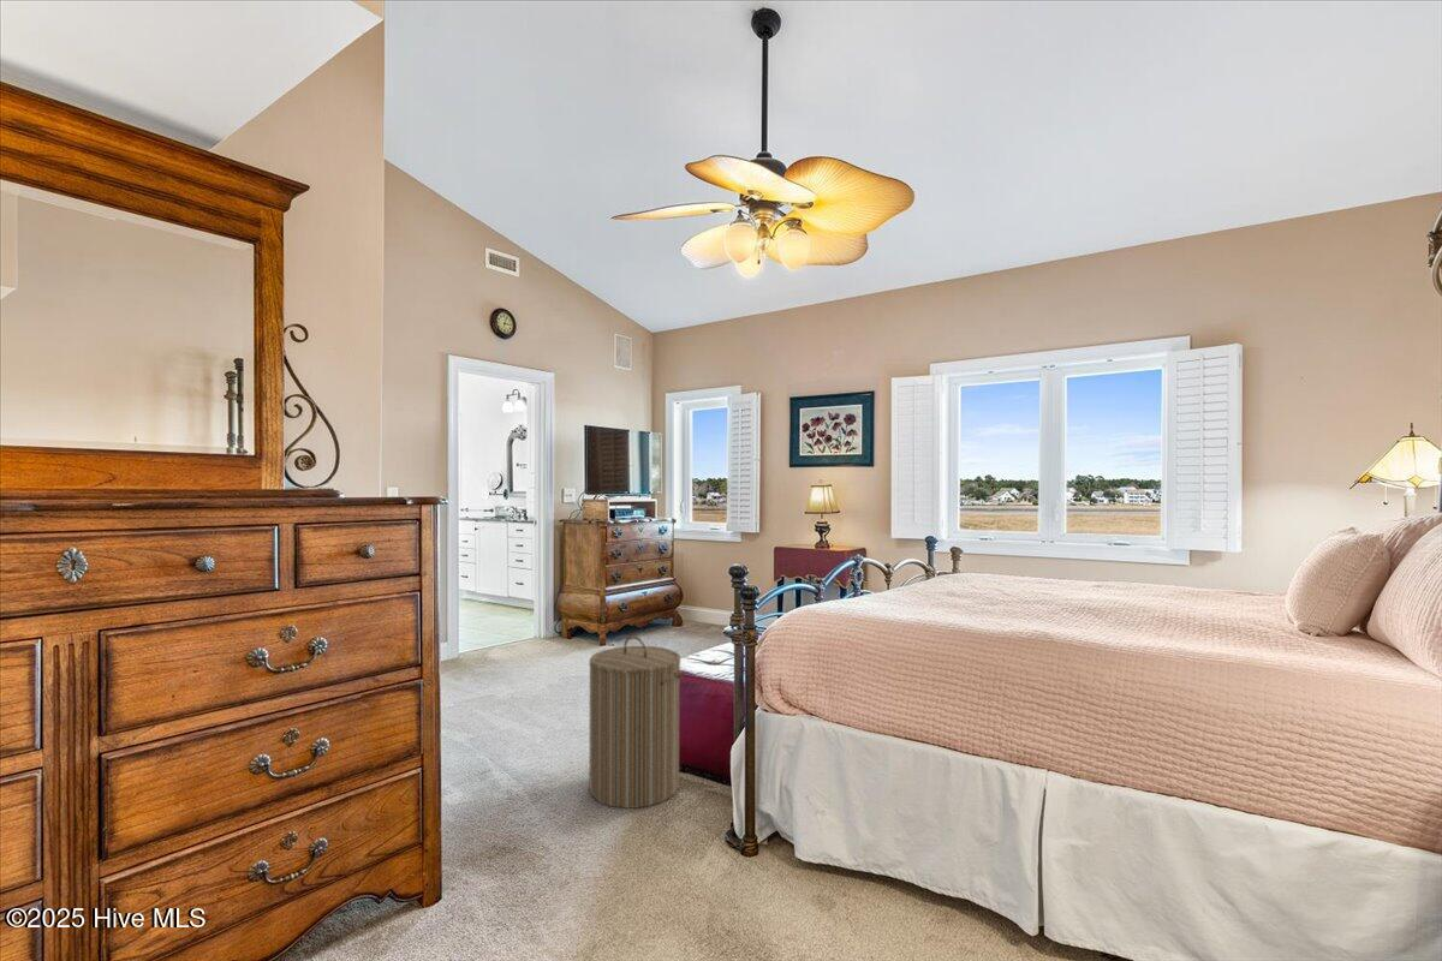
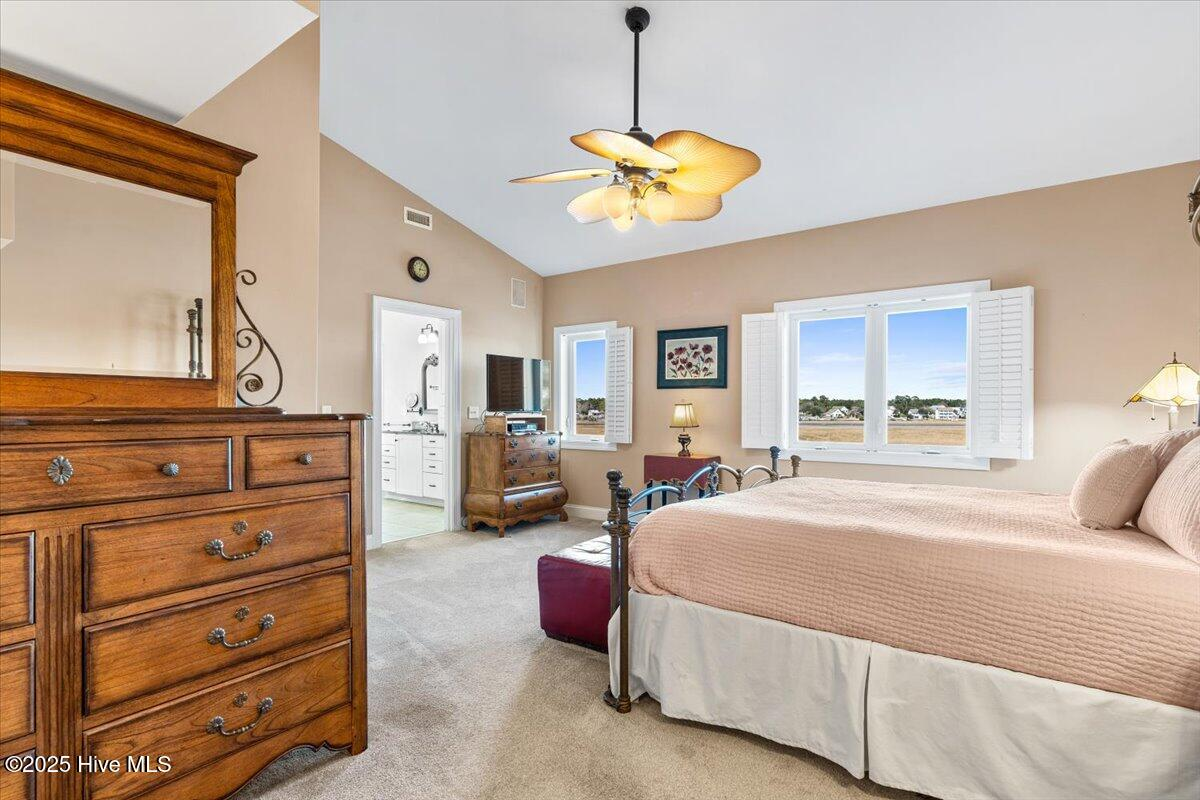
- laundry hamper [588,634,686,810]
